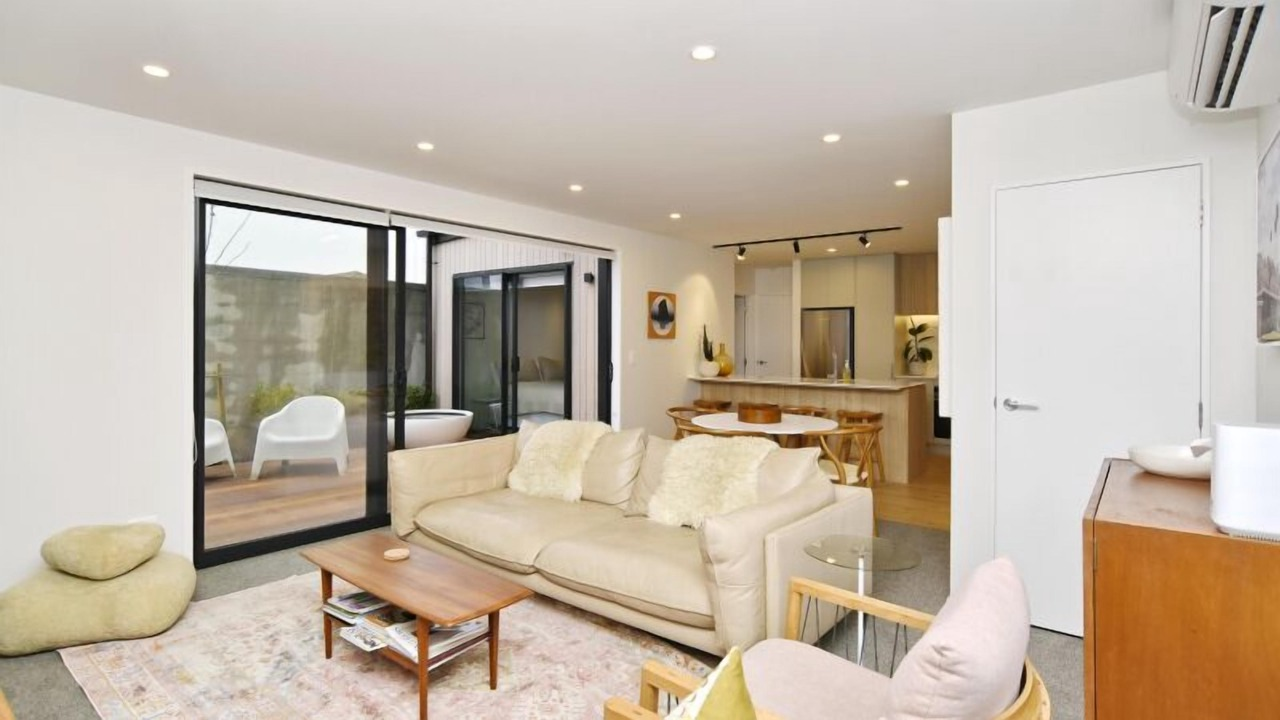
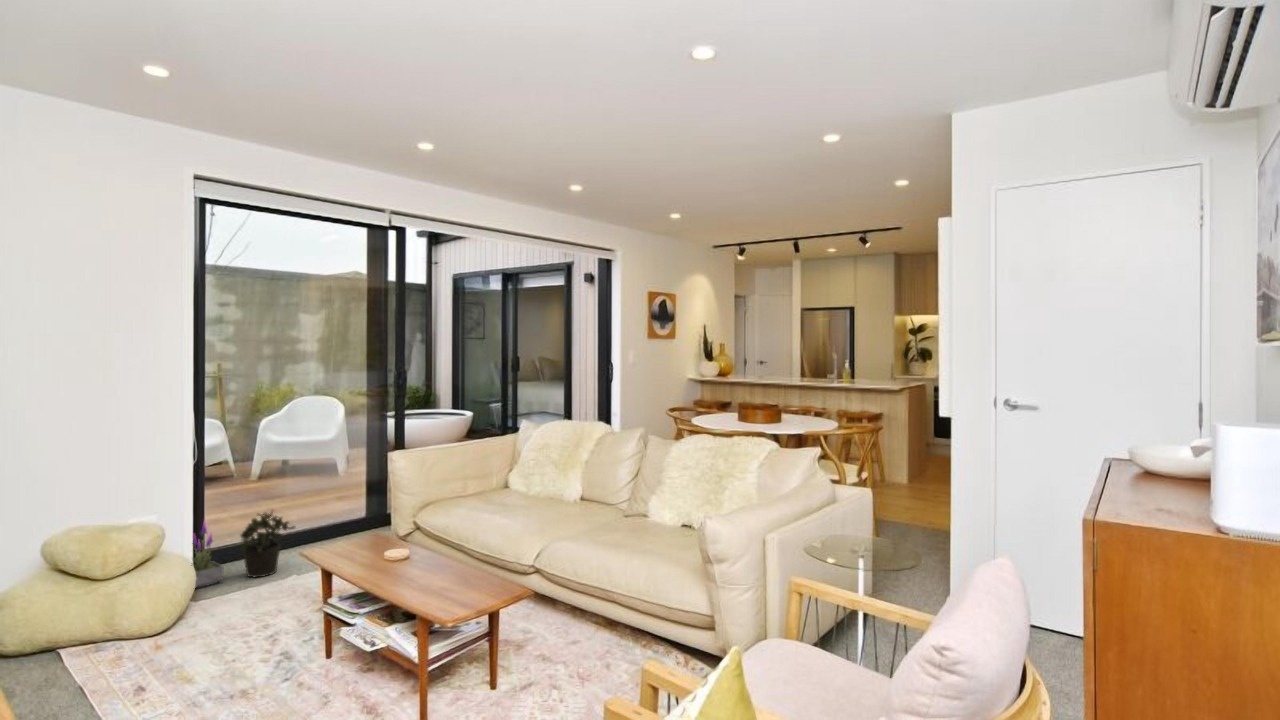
+ potted plant [239,509,296,578]
+ potted plant [190,519,224,590]
